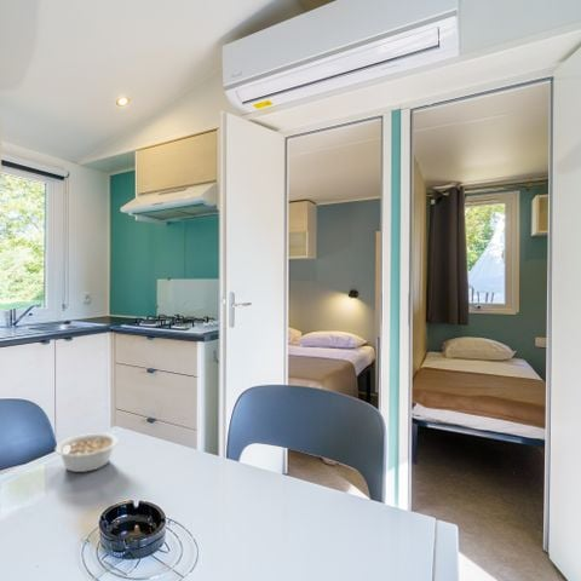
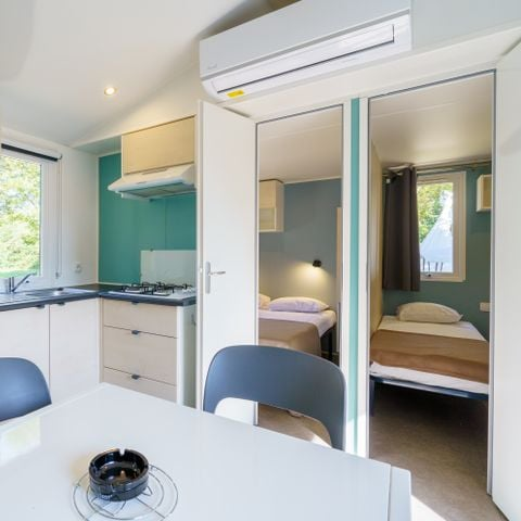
- legume [54,432,120,473]
